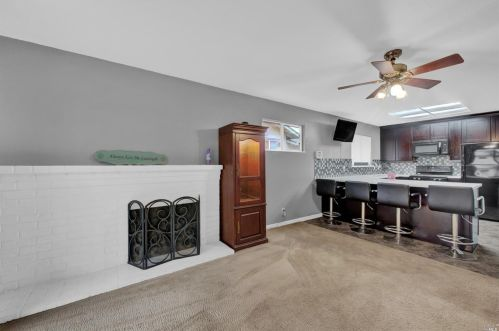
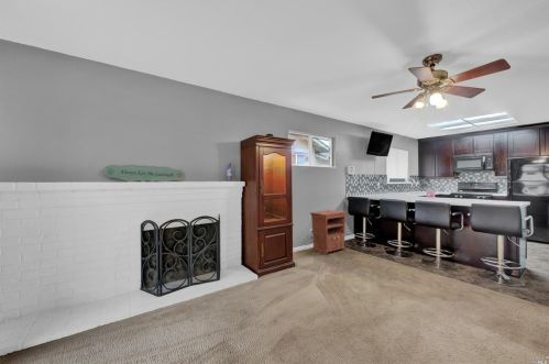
+ nightstand [309,209,348,256]
